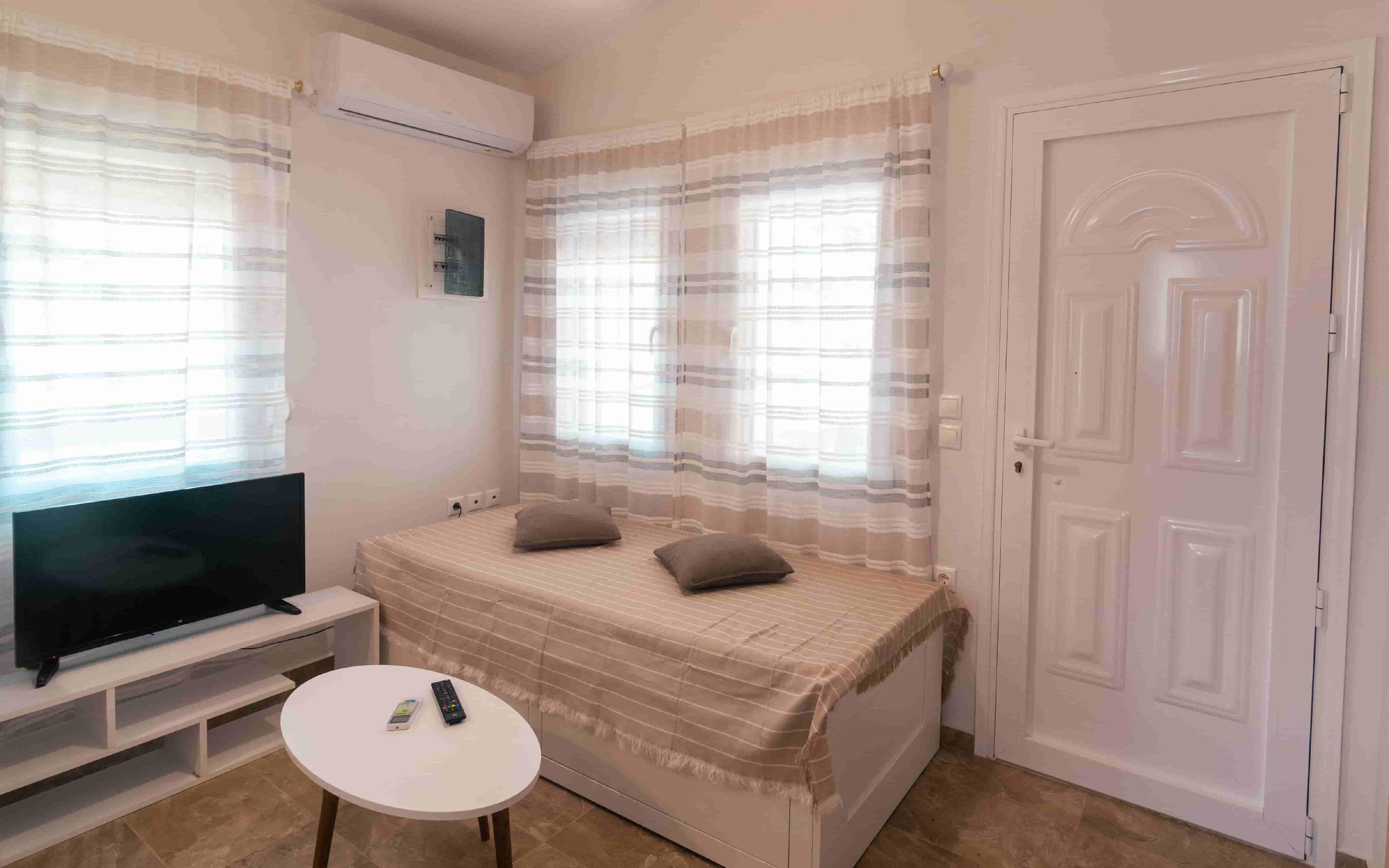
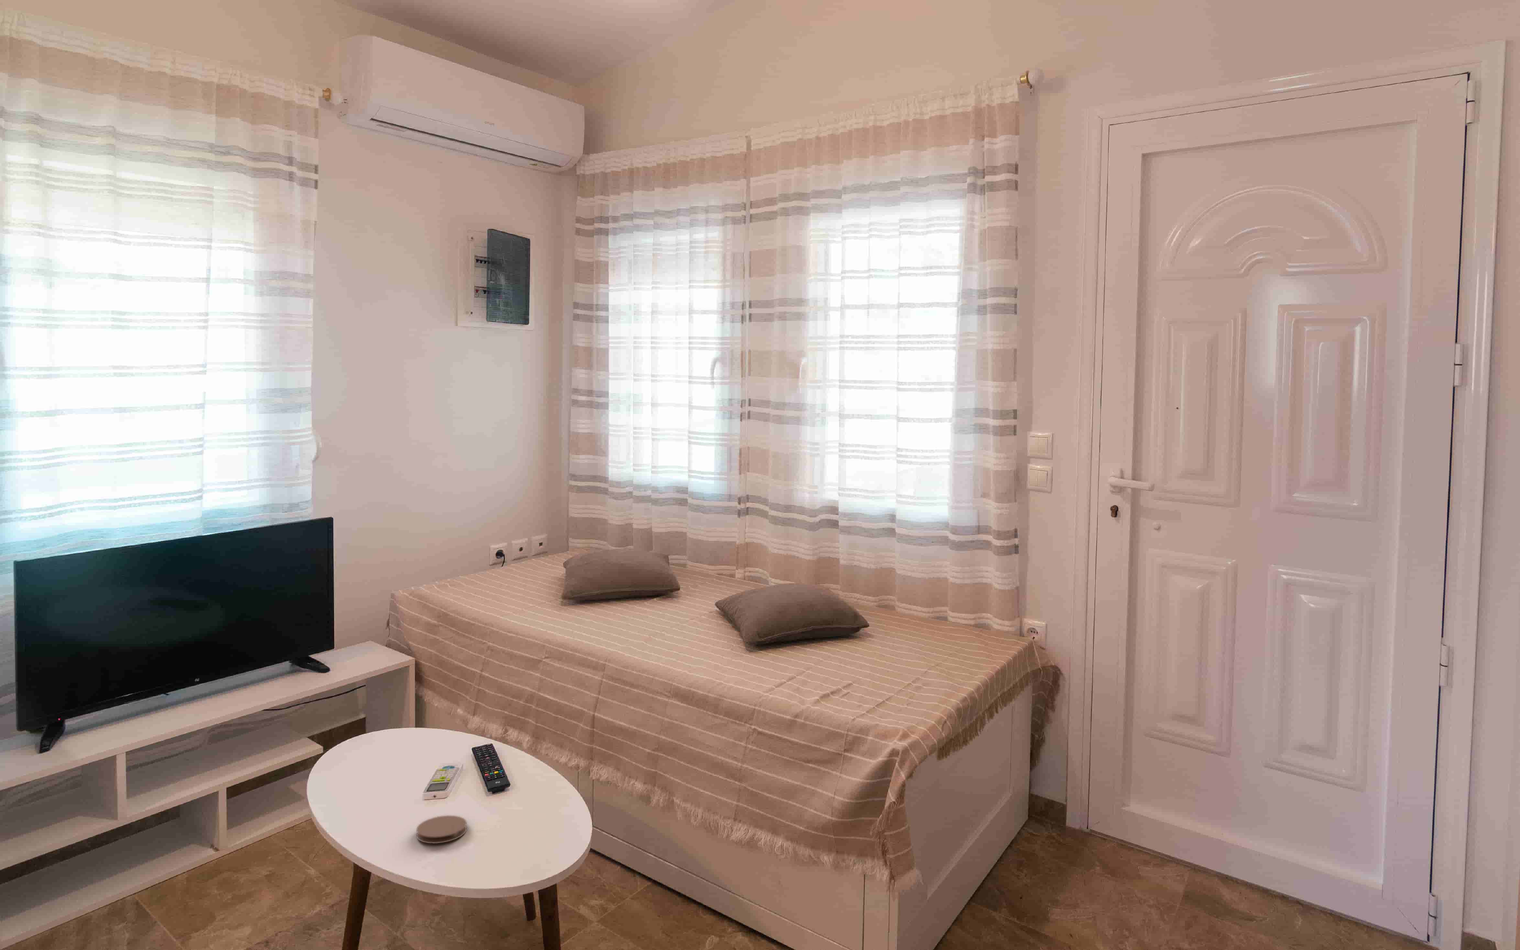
+ coaster [416,815,467,844]
